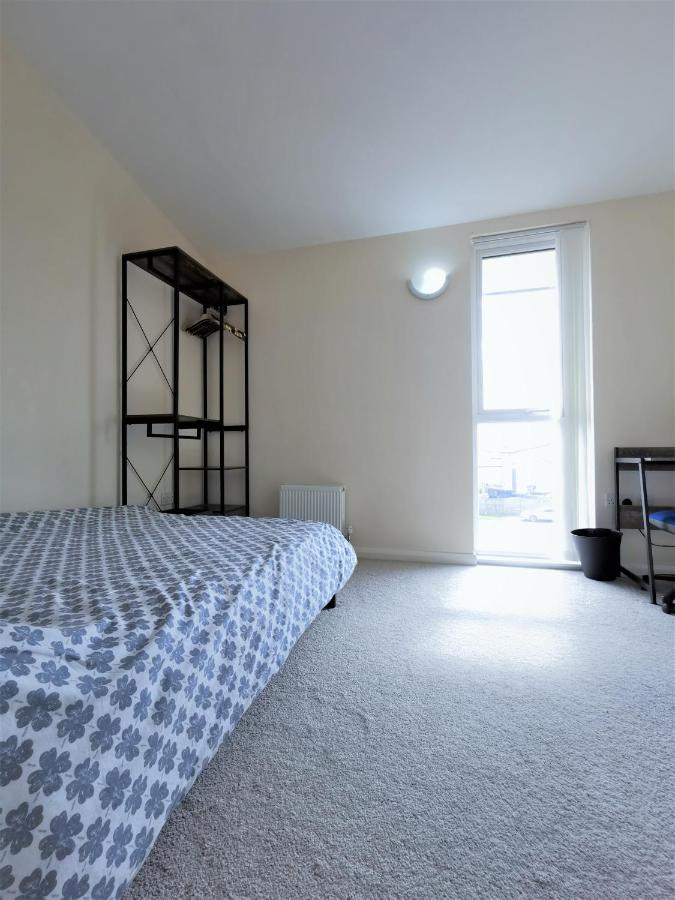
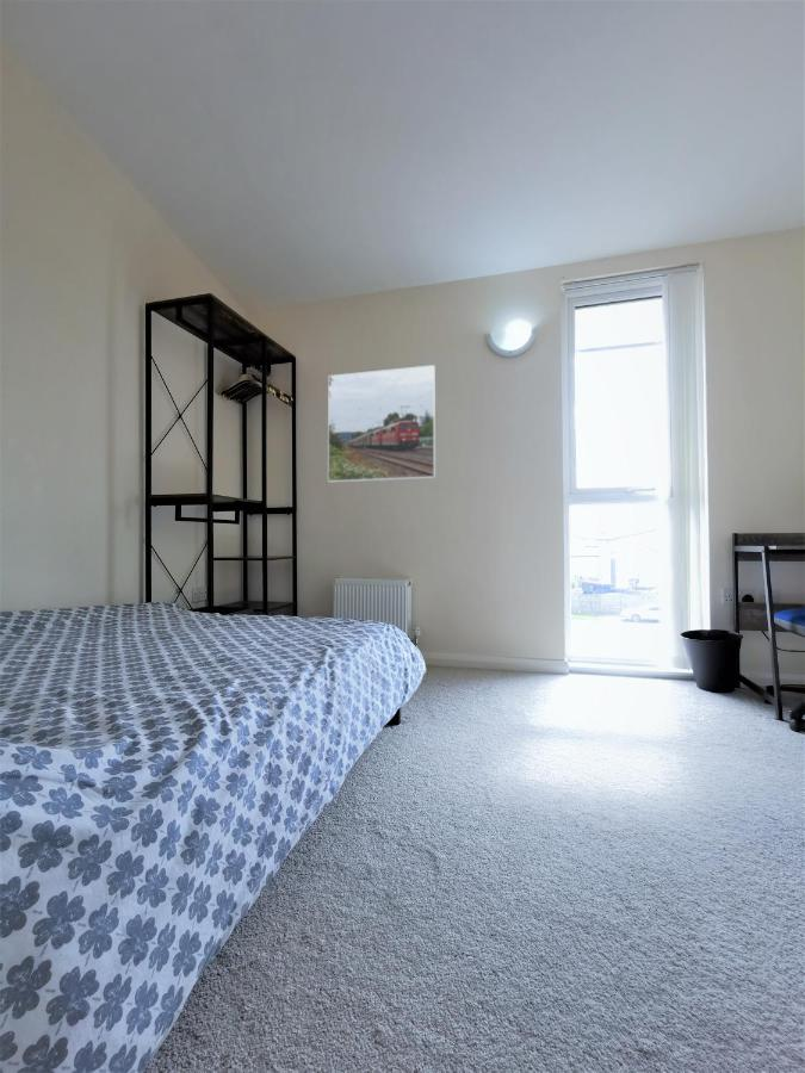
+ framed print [327,364,436,483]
